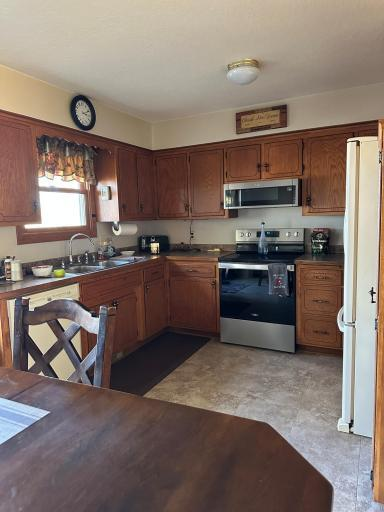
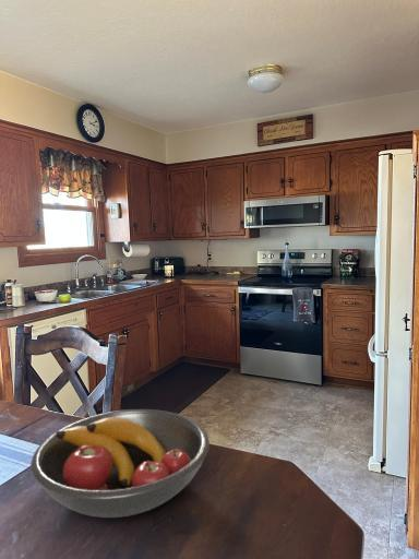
+ fruit bowl [29,408,211,519]
